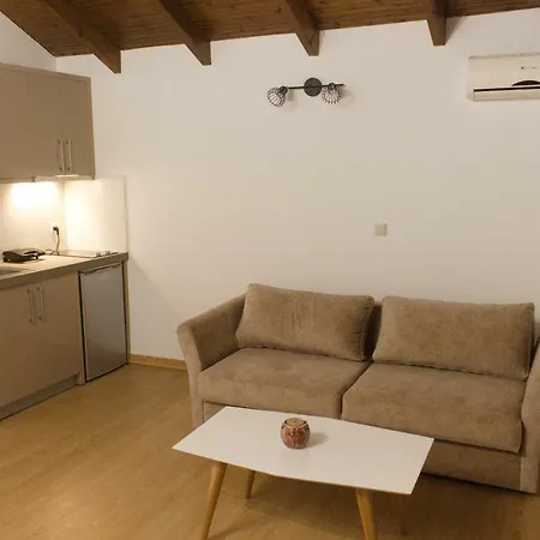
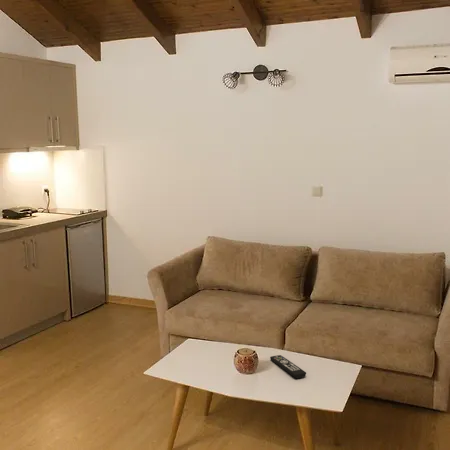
+ remote control [269,354,307,379]
